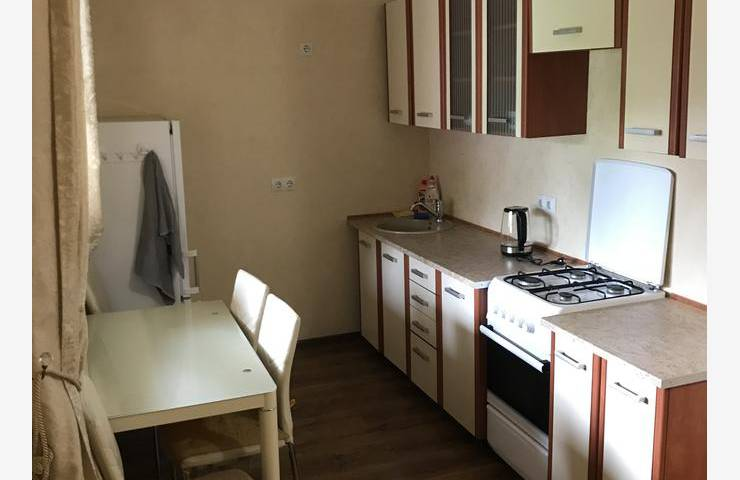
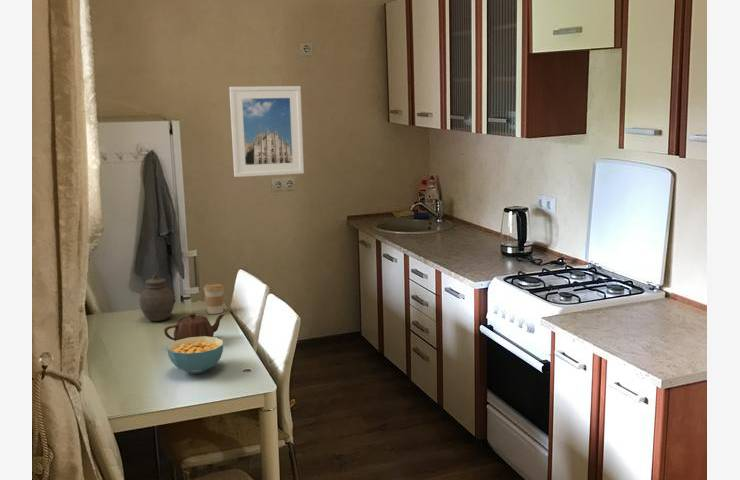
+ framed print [228,85,305,178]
+ teapot [163,312,226,341]
+ coffee cup [203,283,226,315]
+ cereal bowl [166,336,224,375]
+ jar [138,274,175,322]
